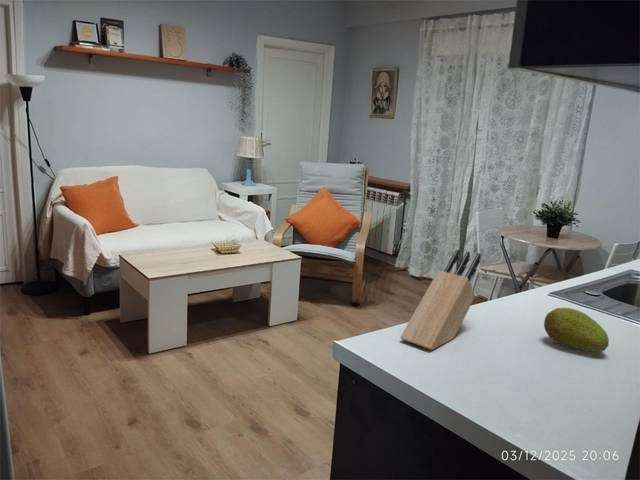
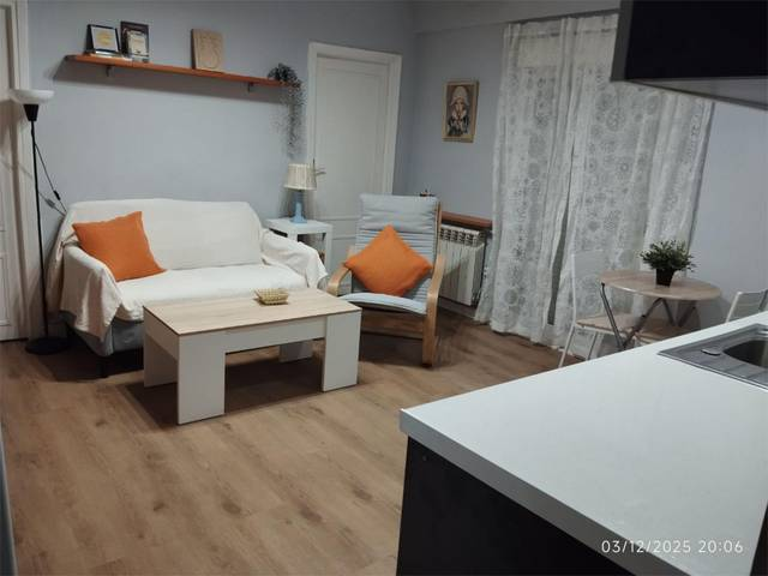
- knife block [399,248,482,351]
- fruit [543,307,610,353]
